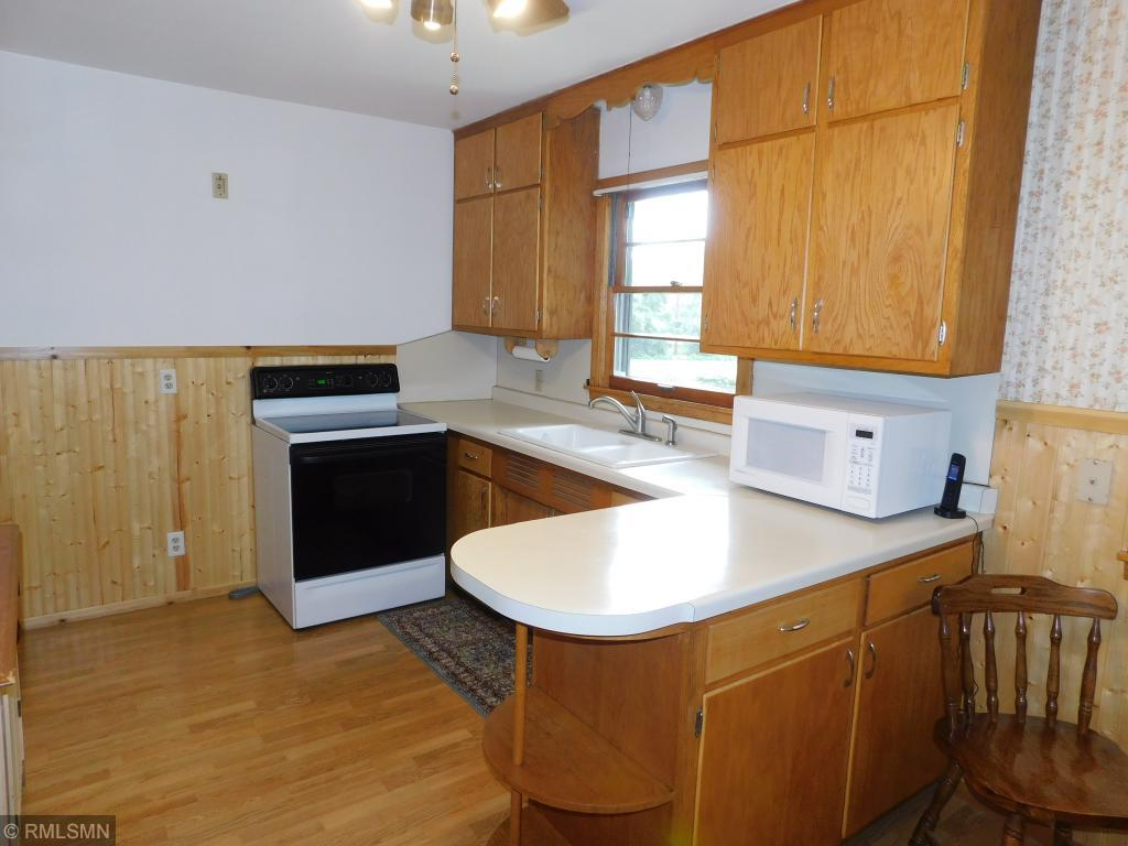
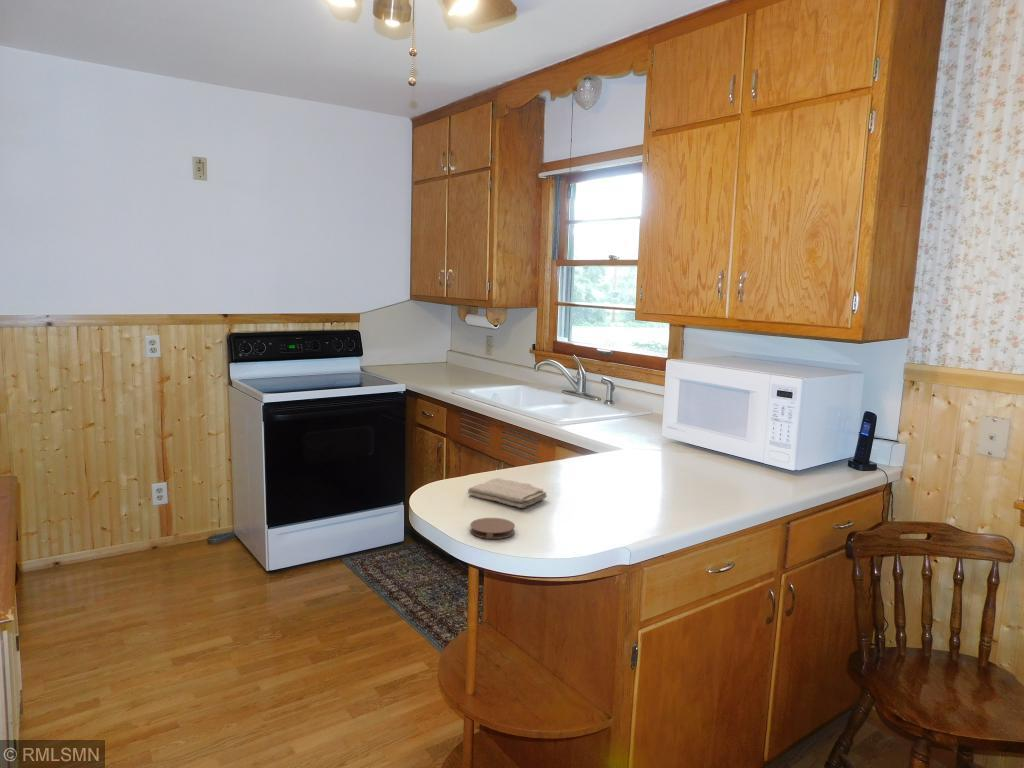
+ coaster [469,517,516,540]
+ washcloth [467,477,548,509]
